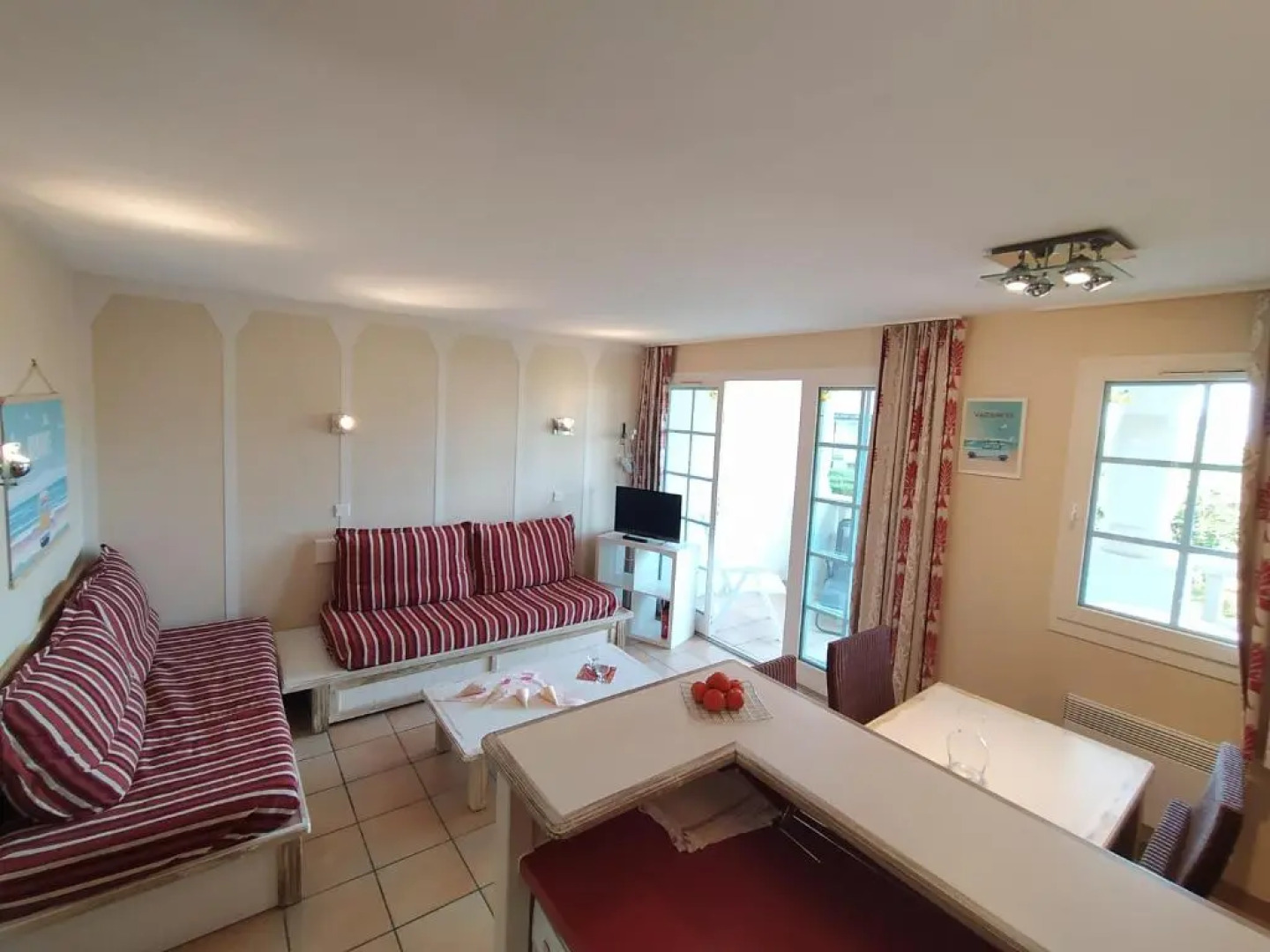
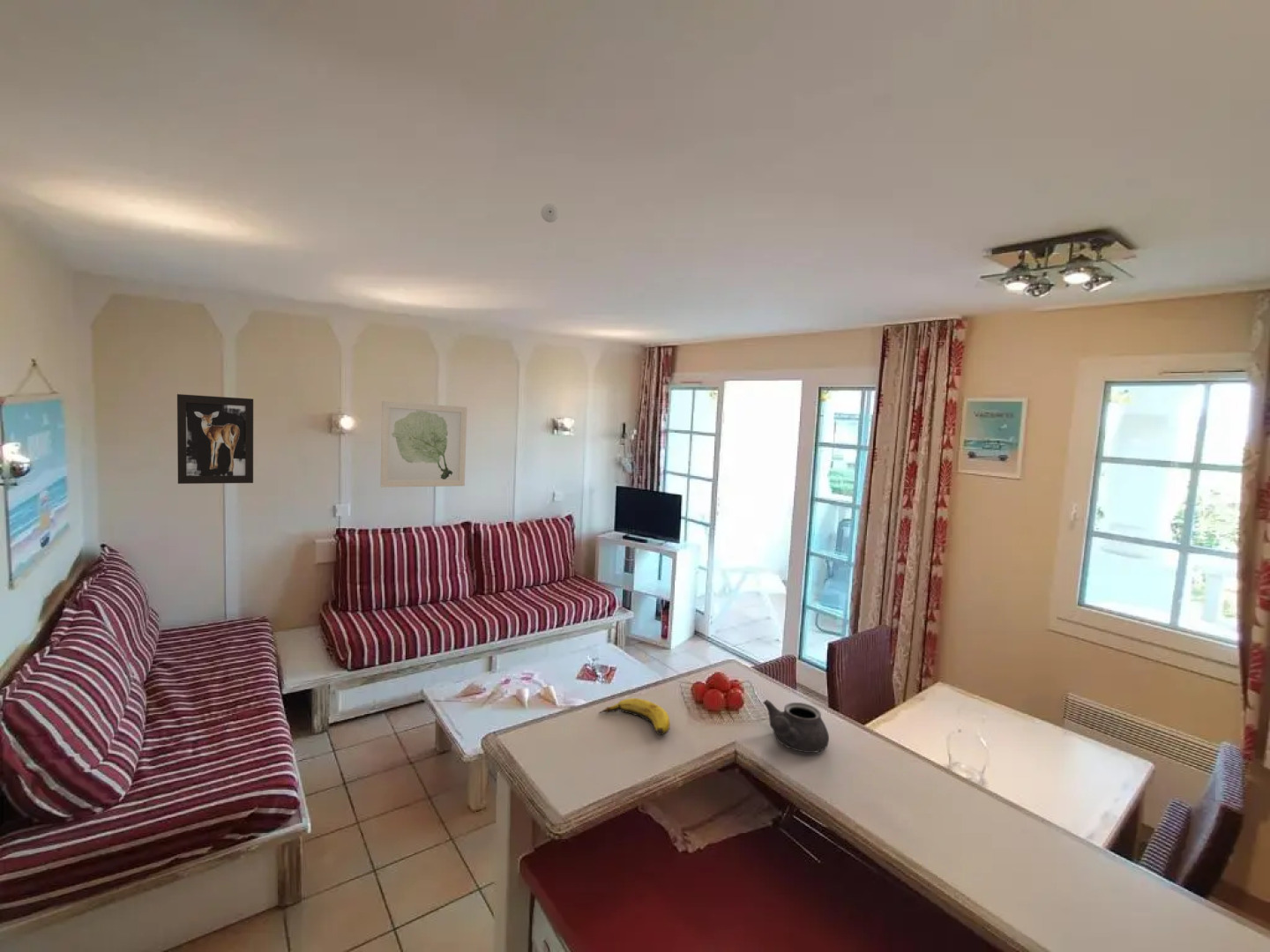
+ smoke detector [540,203,560,224]
+ wall art [379,400,467,488]
+ banana [598,697,671,736]
+ wall art [176,393,254,485]
+ teapot [762,699,830,754]
